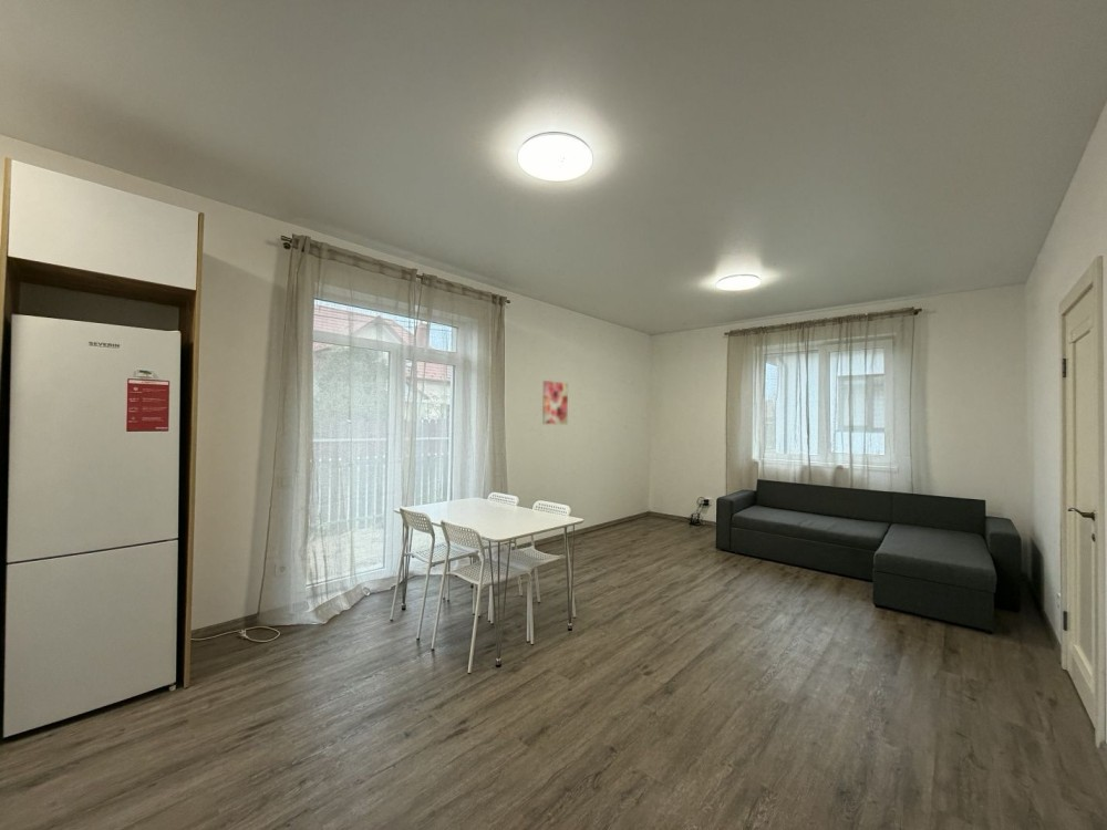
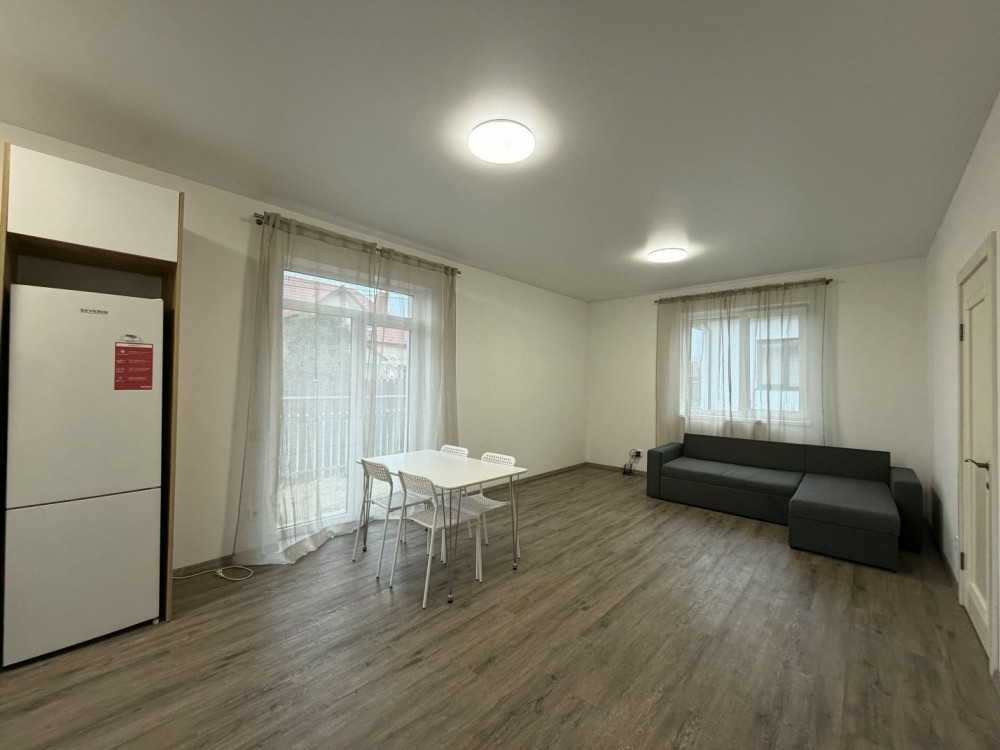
- wall art [541,380,569,425]
